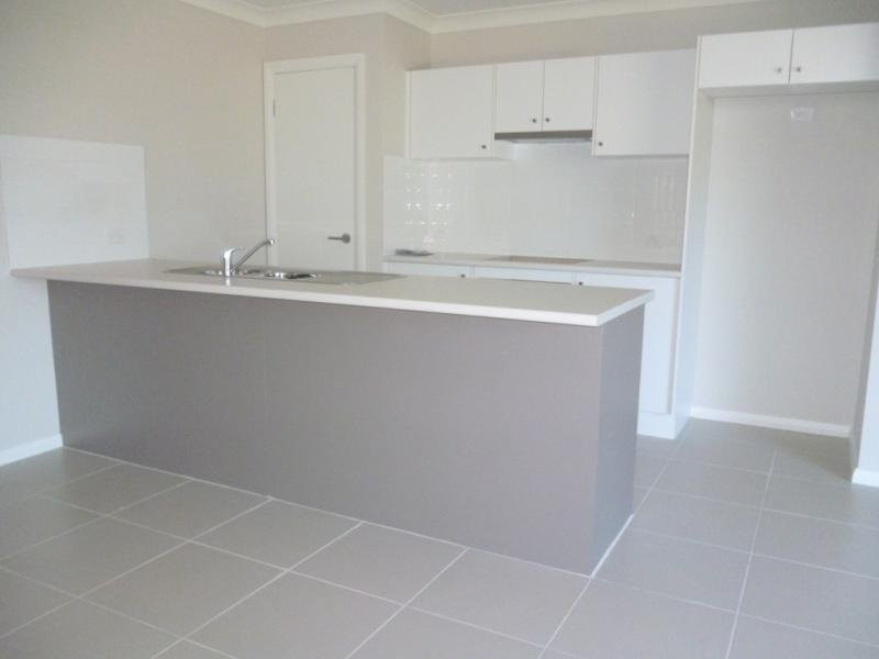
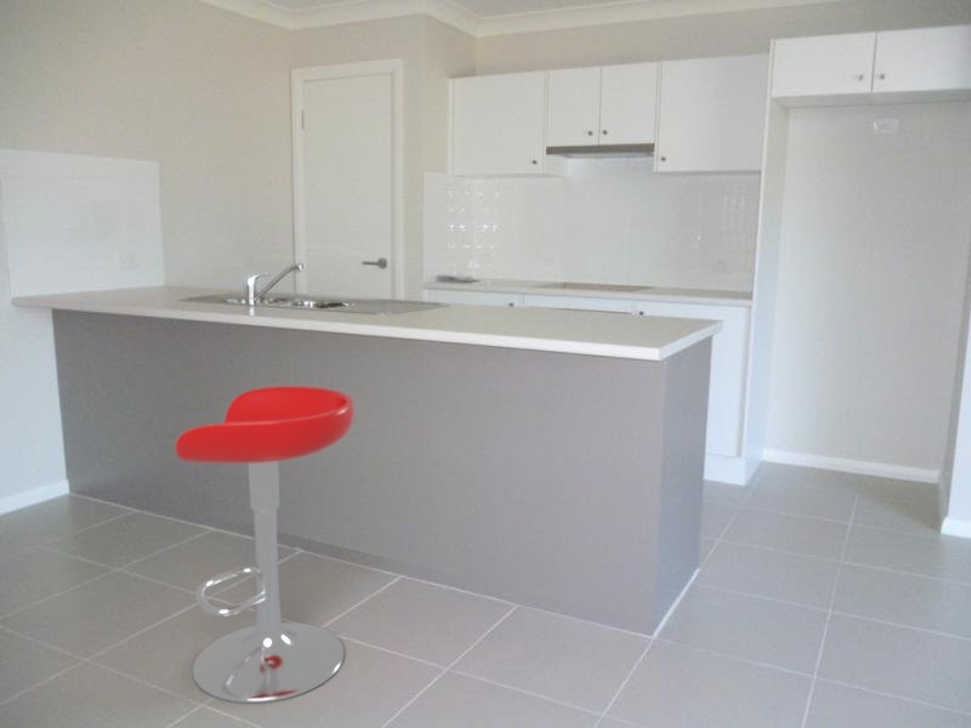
+ bar stool [175,385,356,704]
